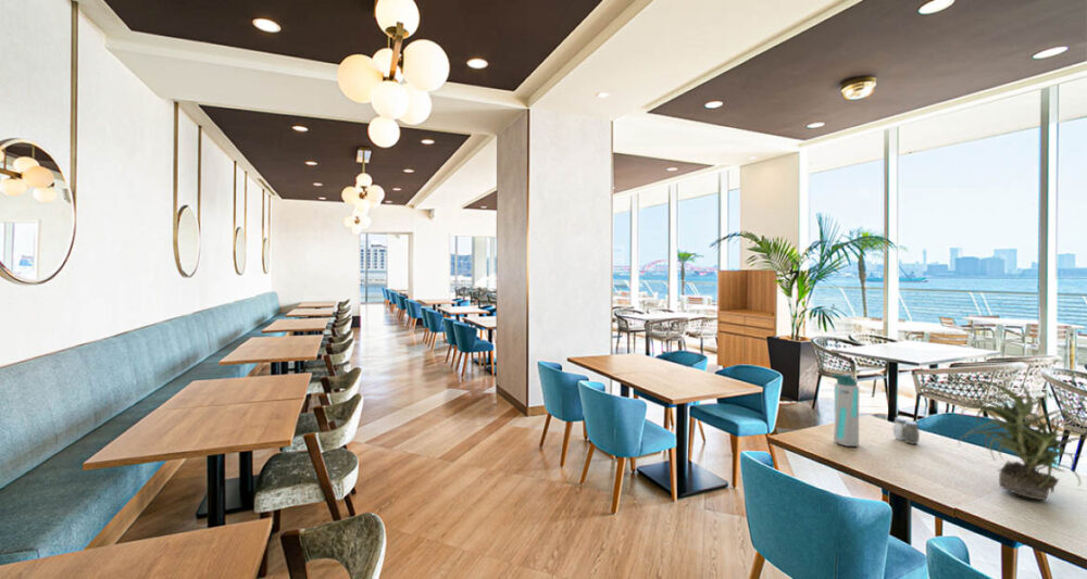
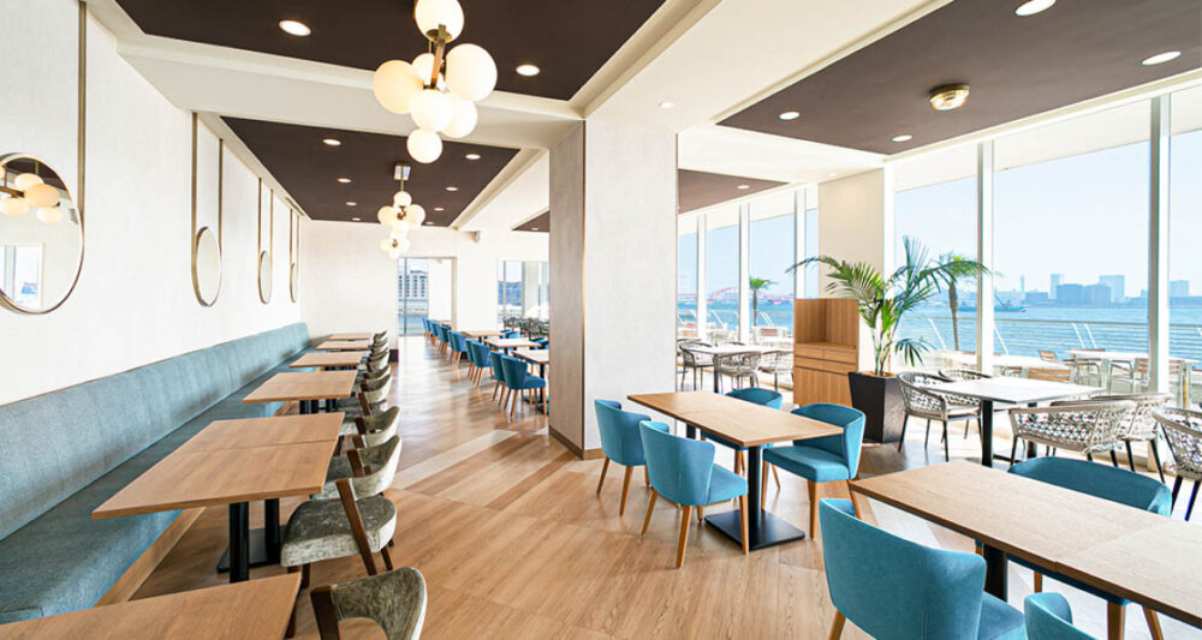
- water bottle [830,372,860,448]
- potted plant [953,379,1087,501]
- salt and pepper shaker [892,417,921,445]
